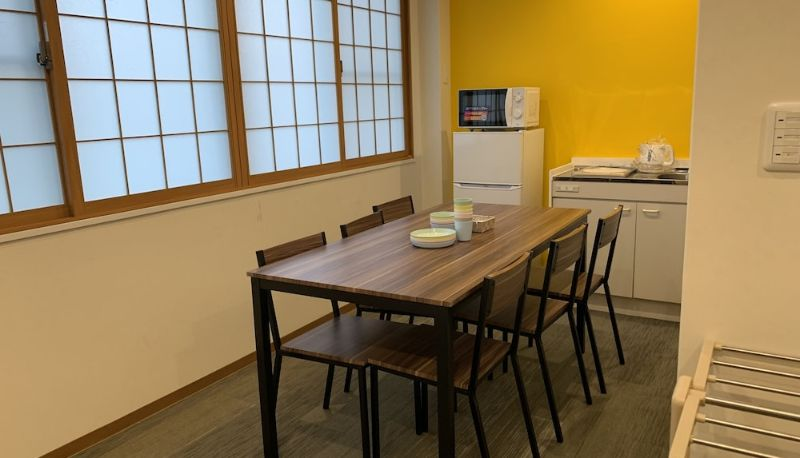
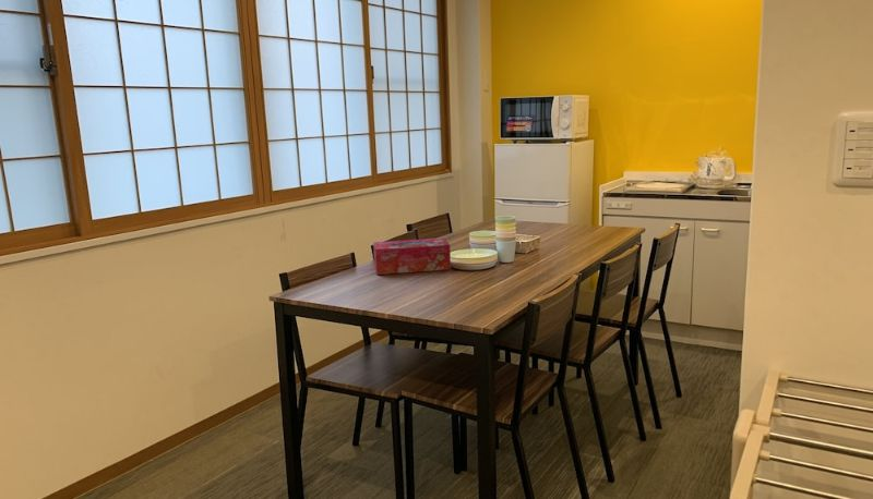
+ tissue box [372,236,452,276]
